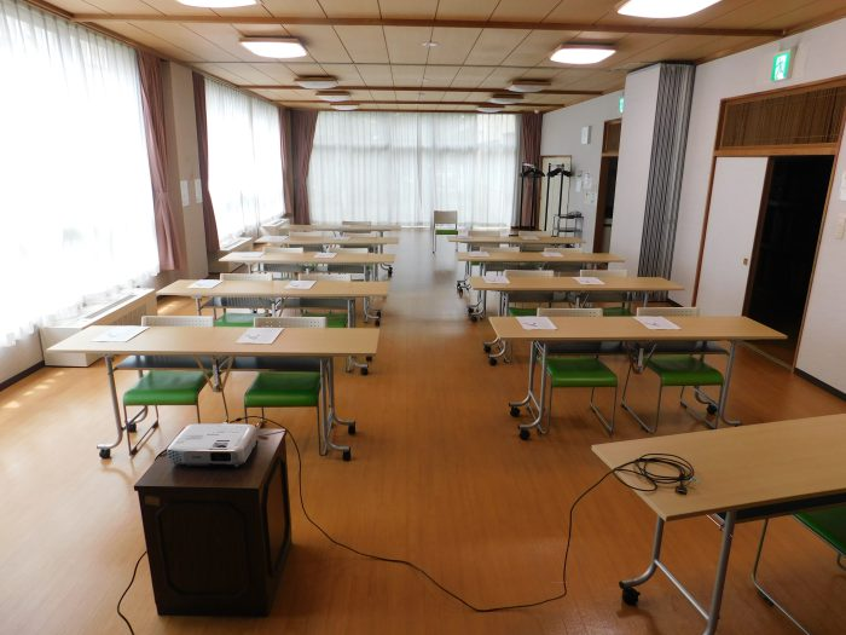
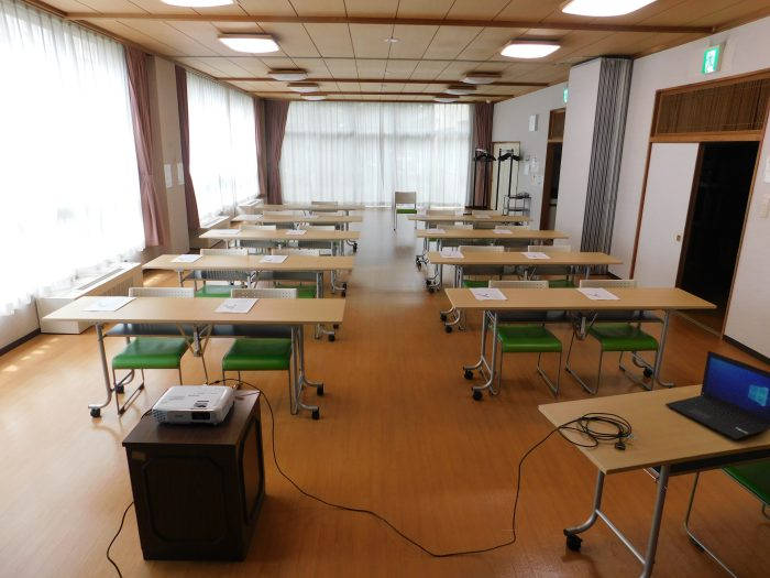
+ laptop [664,350,770,440]
